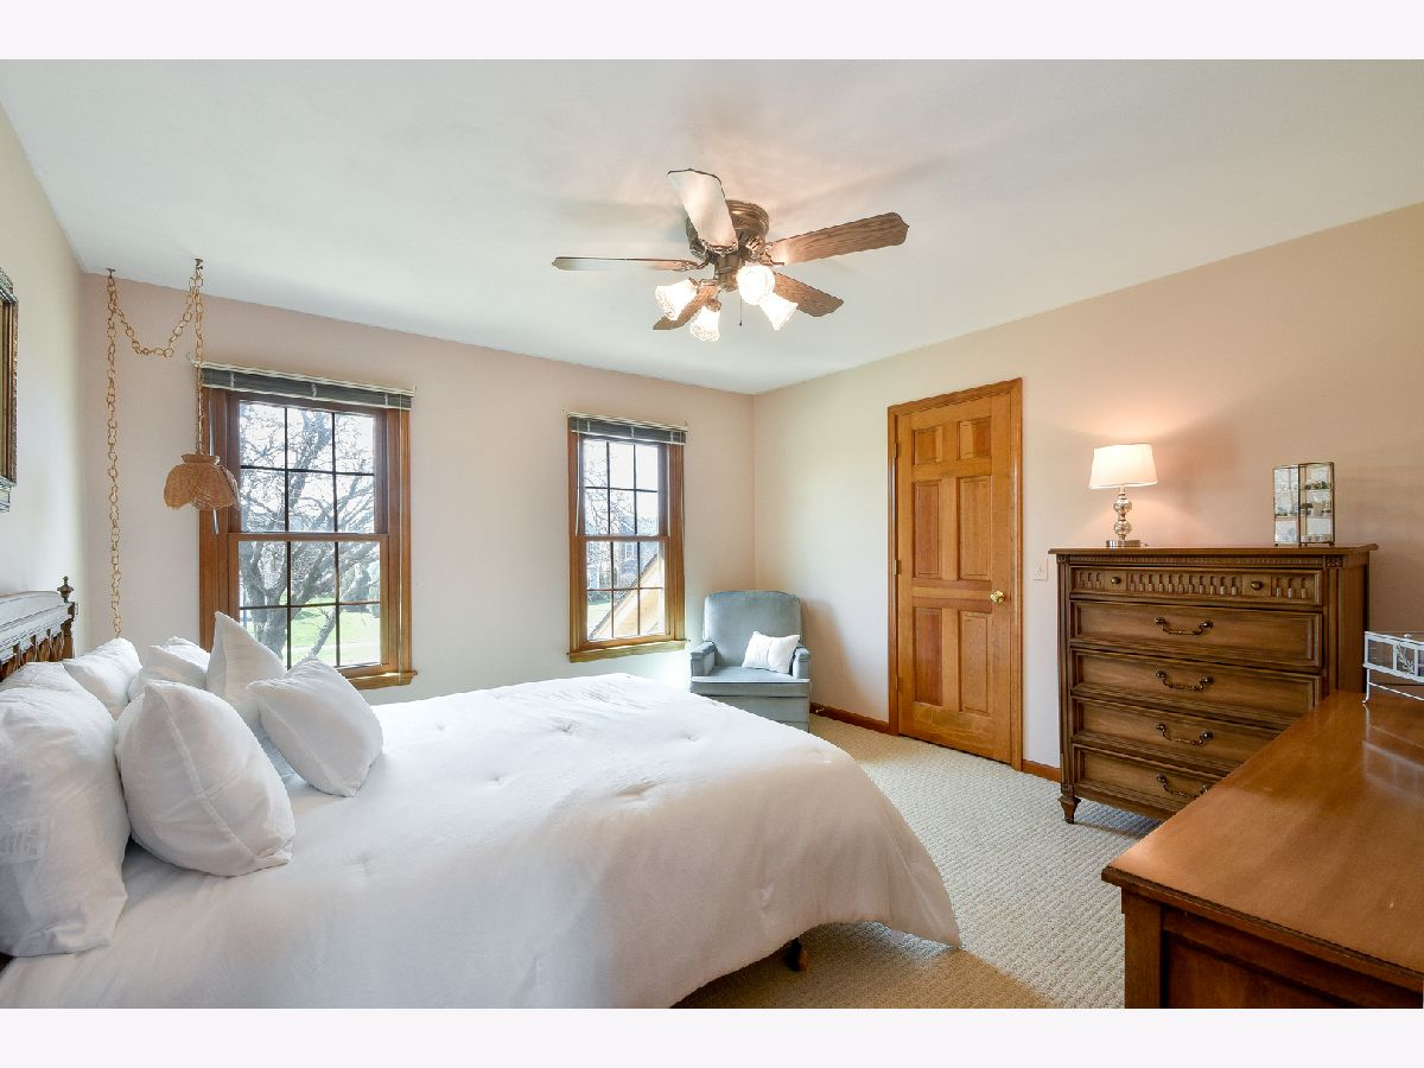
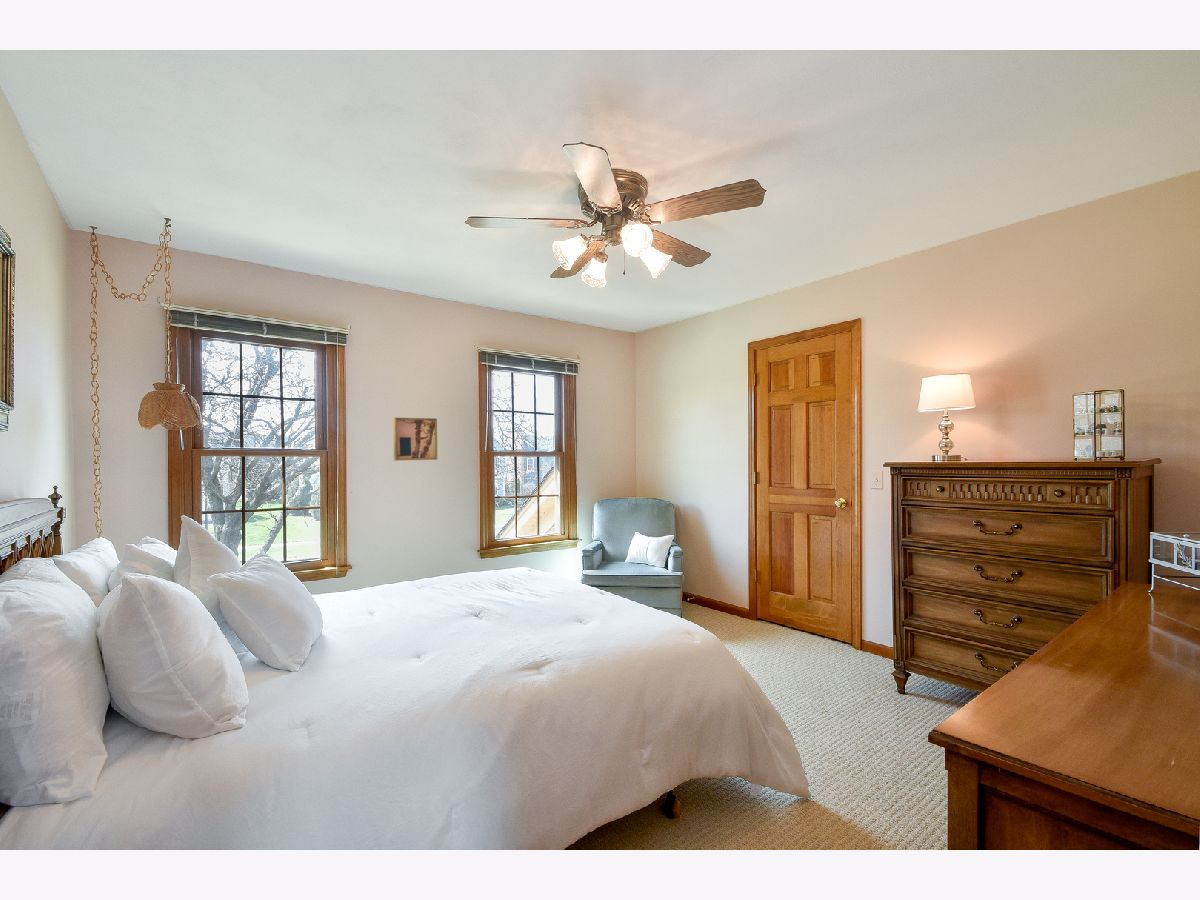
+ wall art [392,417,438,462]
